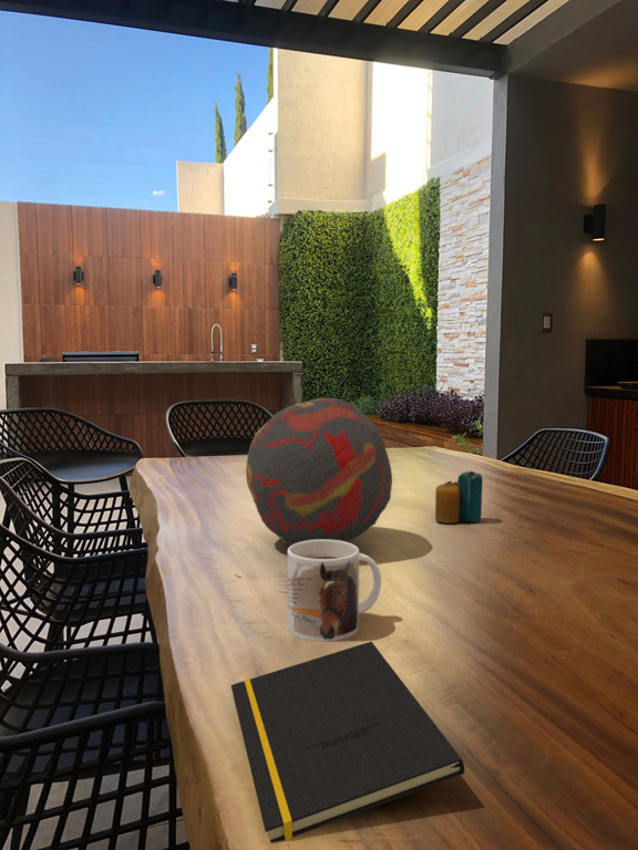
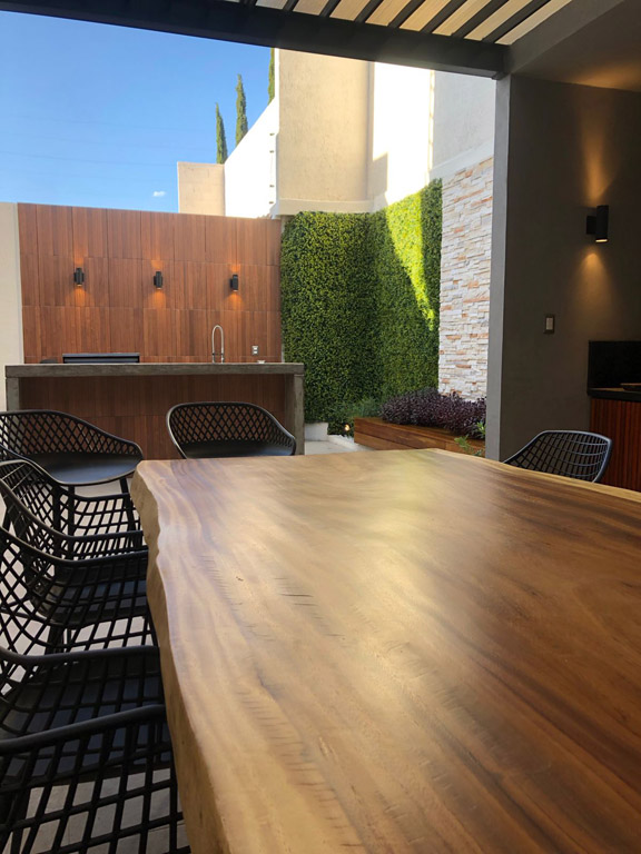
- notepad [230,641,465,843]
- mug [286,539,382,643]
- candle [434,470,484,525]
- decorative orb [245,397,393,545]
